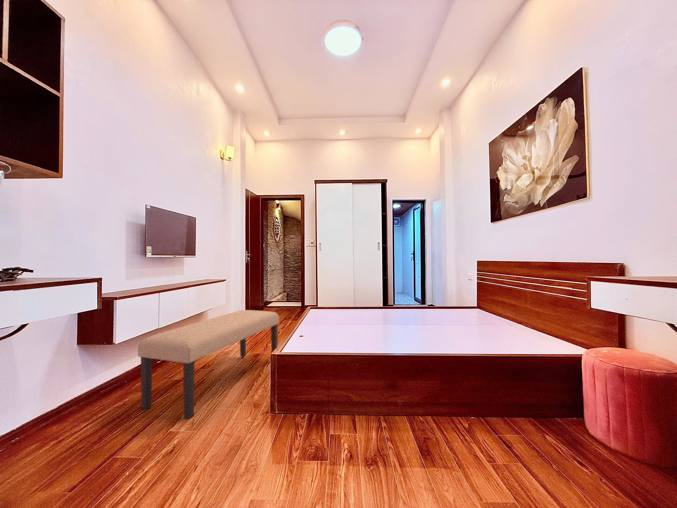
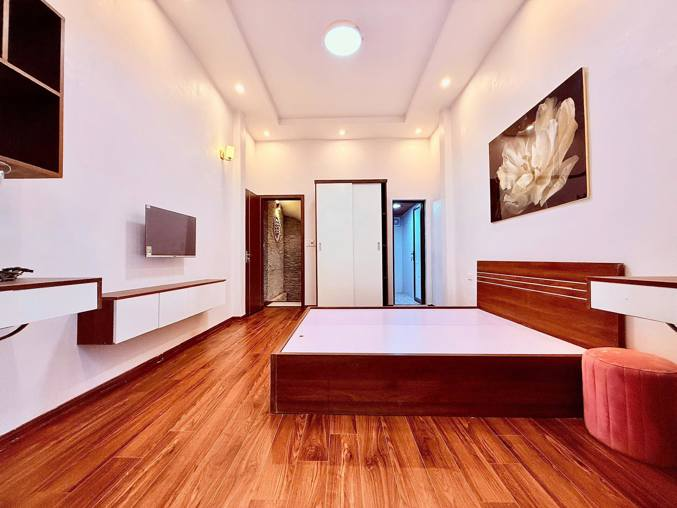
- bench [137,309,280,420]
